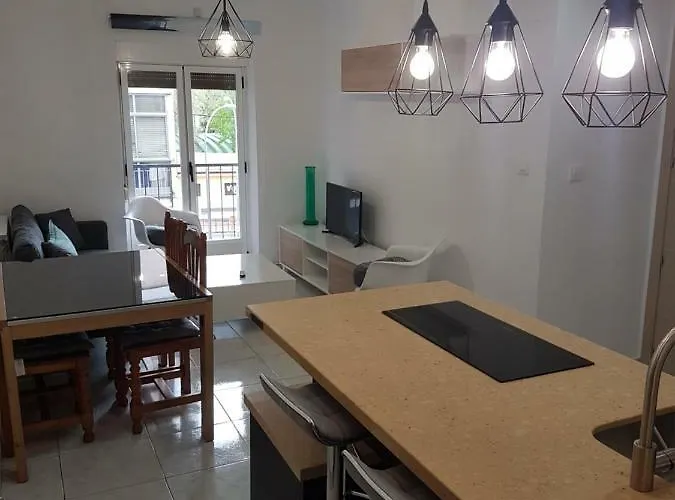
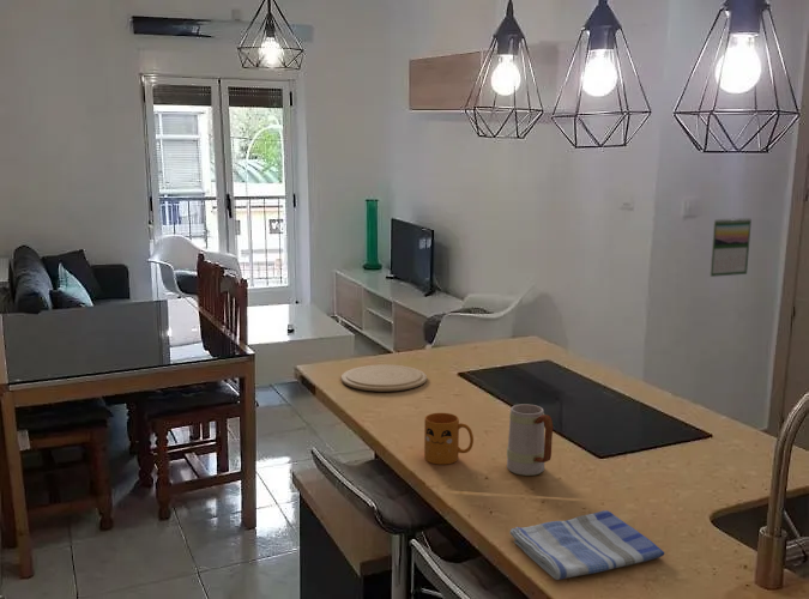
+ dish towel [508,509,665,581]
+ mug [506,403,555,477]
+ plate [340,363,428,392]
+ mug [423,412,475,466]
+ calendar [708,217,753,278]
